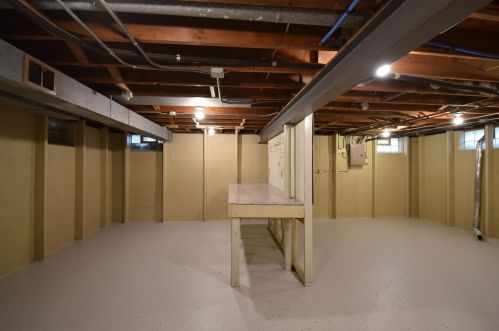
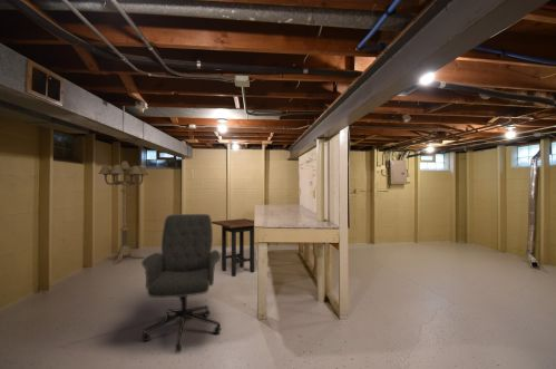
+ office chair [140,213,222,353]
+ side table [212,217,255,278]
+ floor lamp [98,161,149,265]
